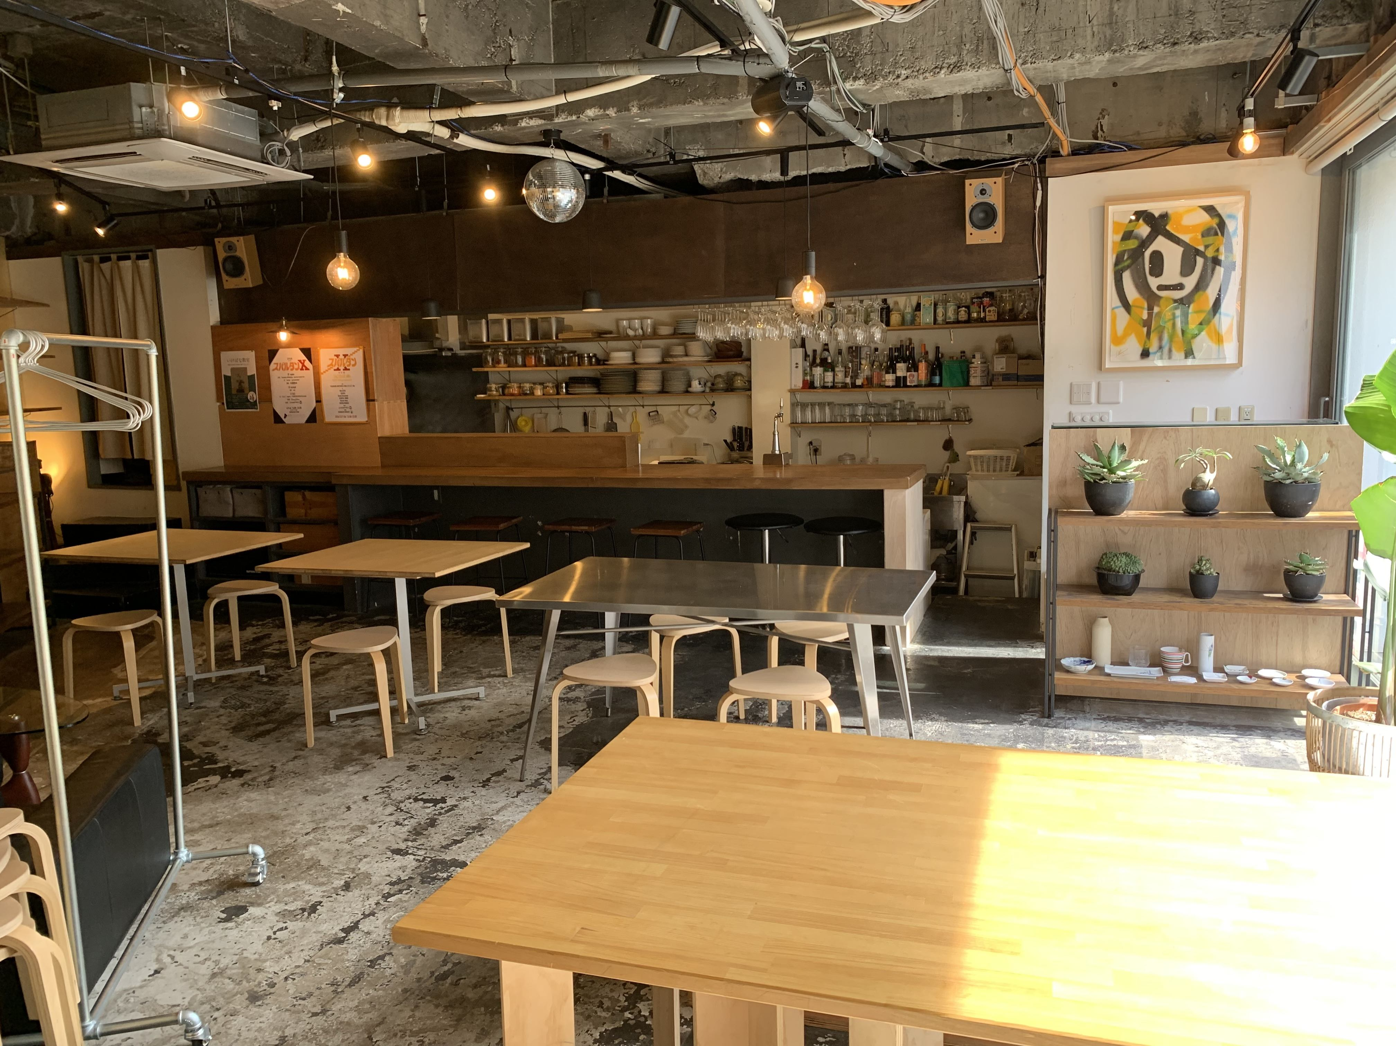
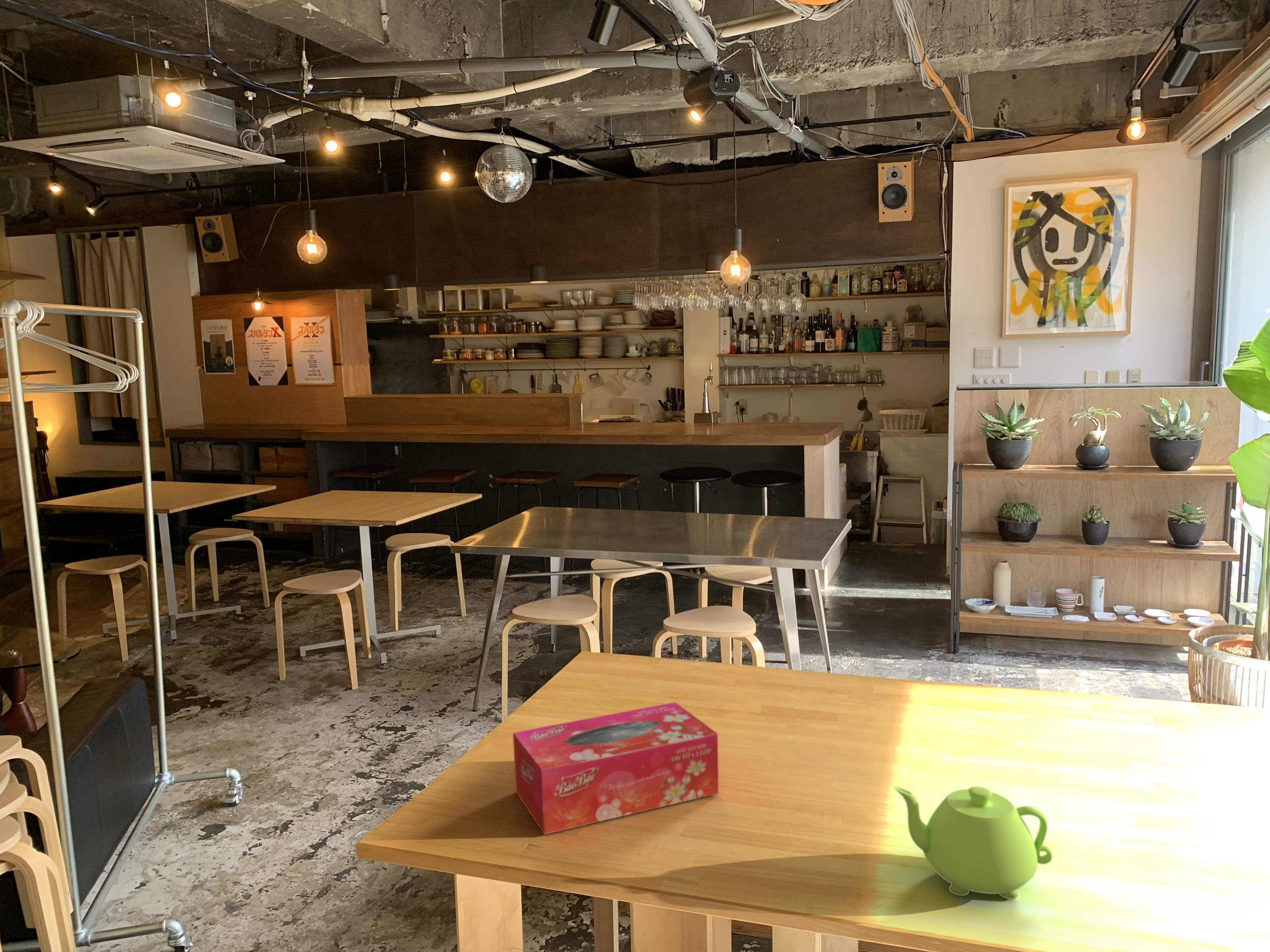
+ teapot [894,786,1053,899]
+ tissue box [513,702,719,835]
